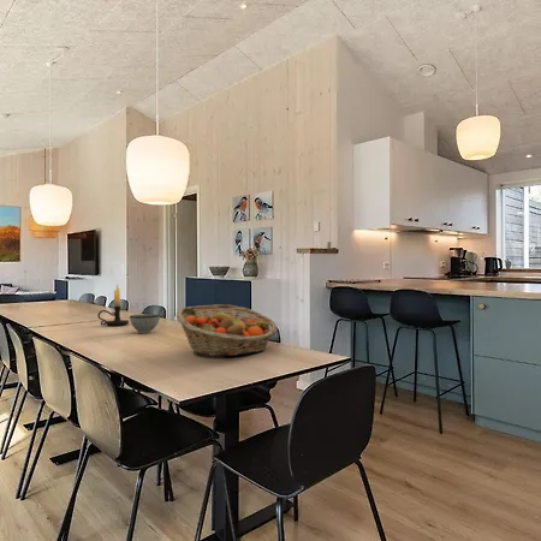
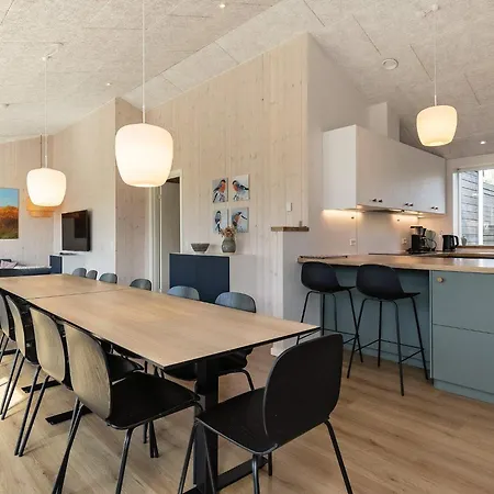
- bowl [129,313,161,334]
- fruit basket [176,303,279,357]
- candle holder [96,283,130,327]
